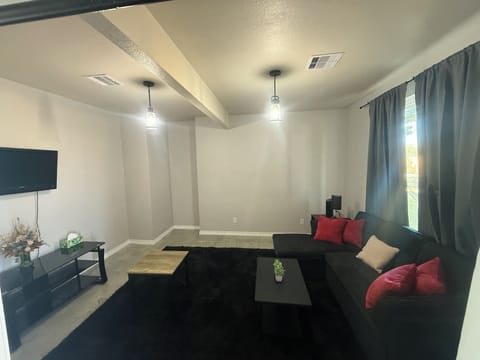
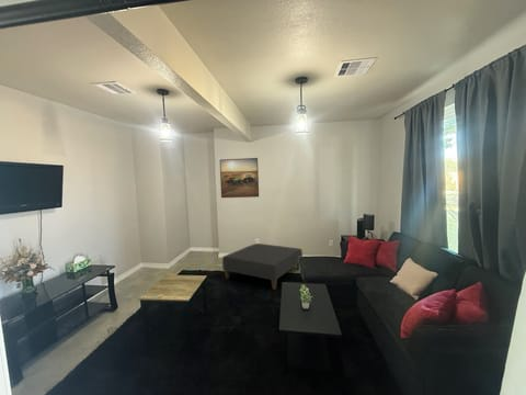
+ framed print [219,157,260,199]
+ ottoman [221,242,304,291]
